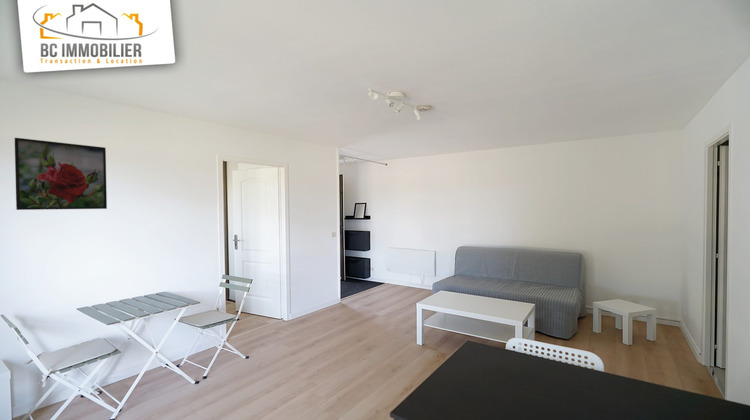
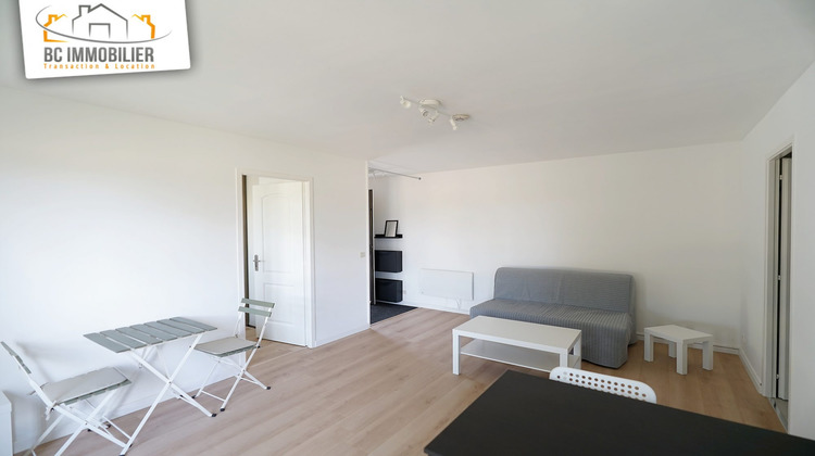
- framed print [14,137,108,211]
